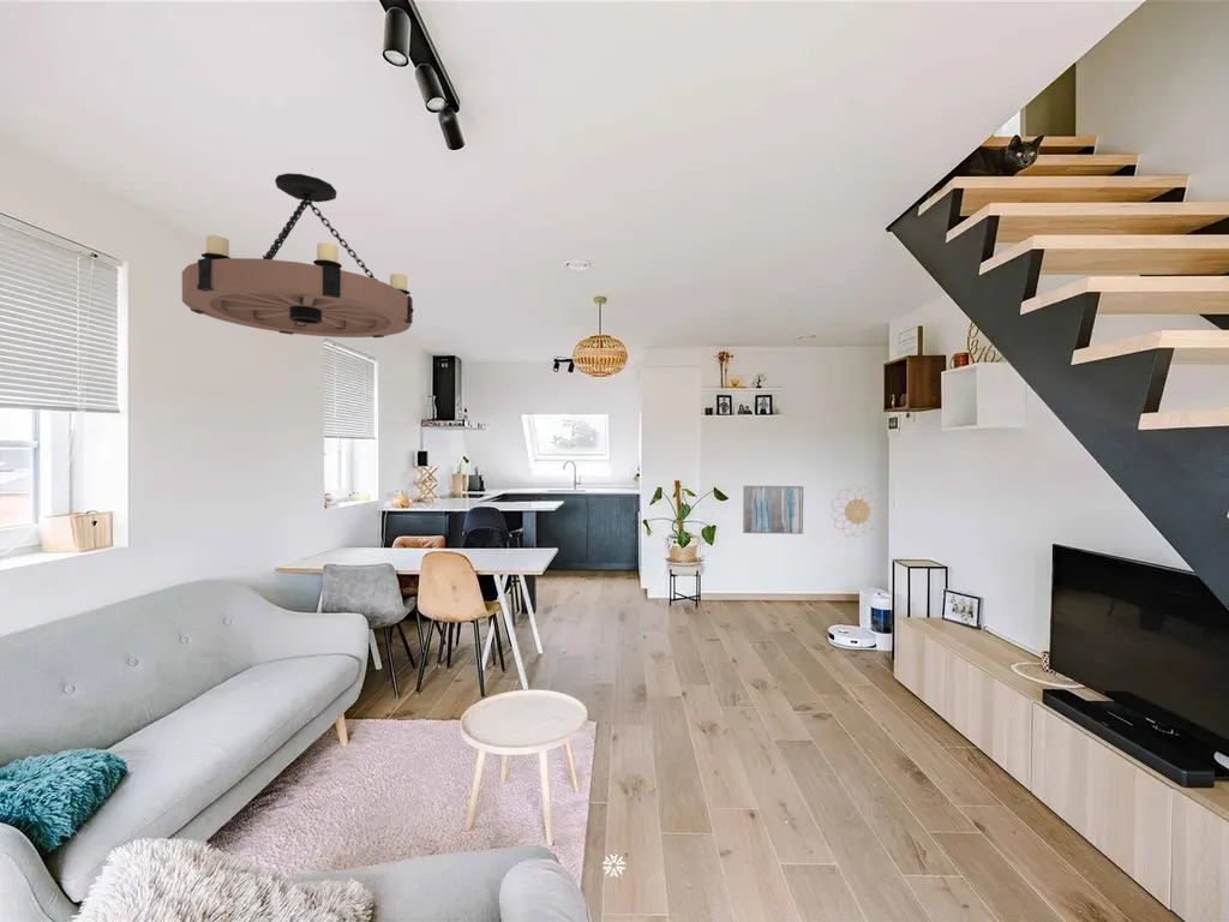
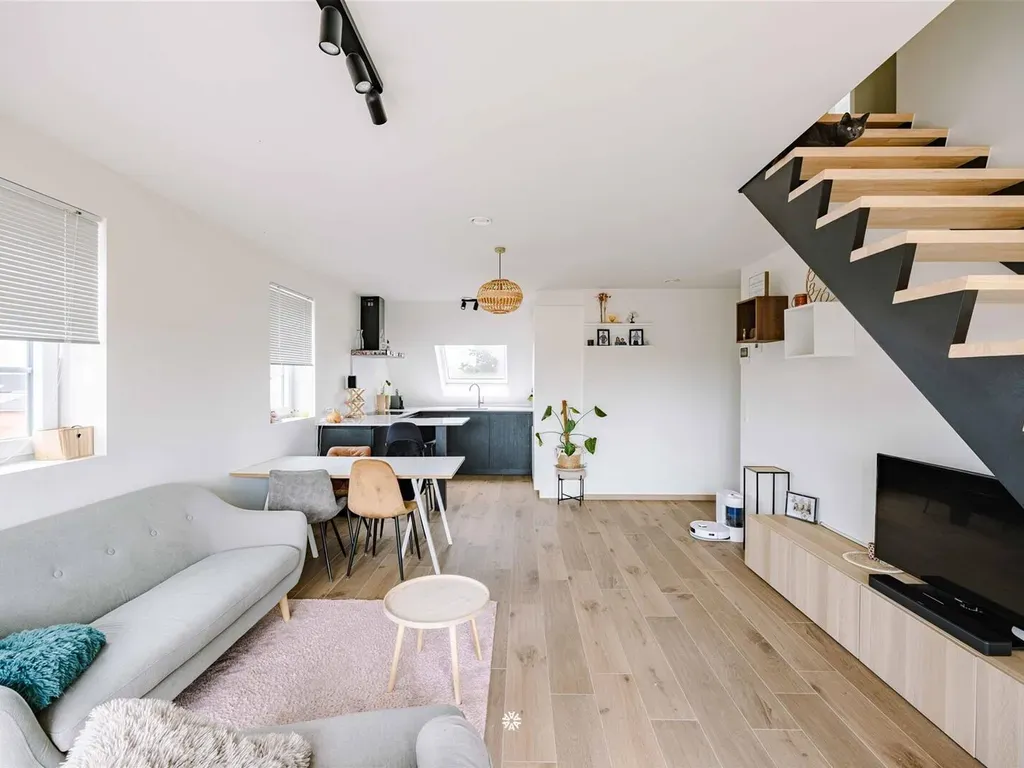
- wall art [742,485,804,535]
- chandelier [181,172,415,339]
- decorative wall piece [829,484,885,538]
